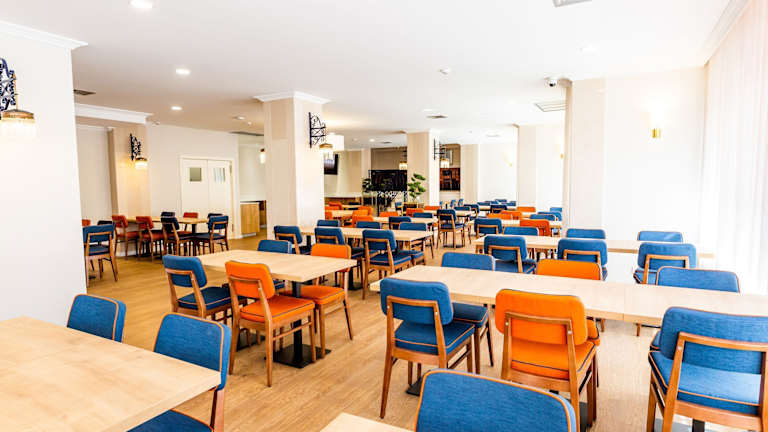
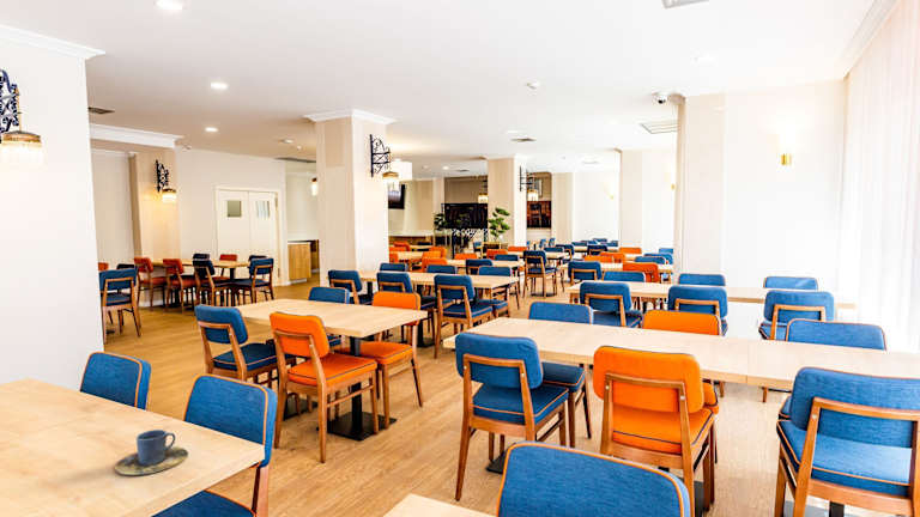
+ cup [114,428,189,476]
